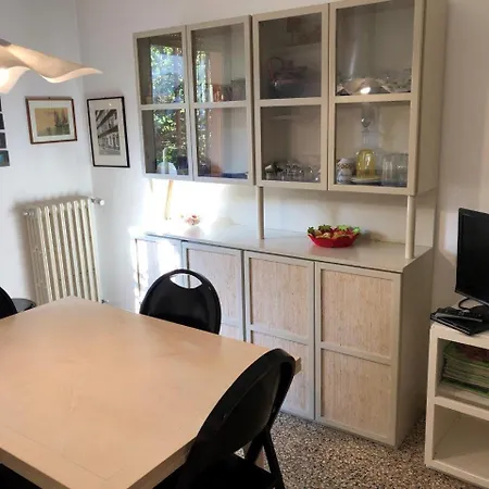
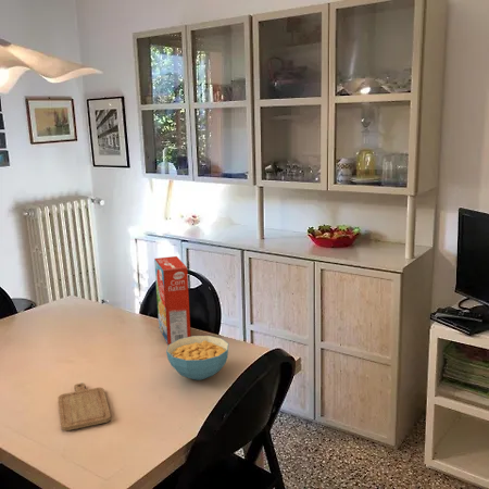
+ chopping board [58,383,112,431]
+ cereal bowl [165,335,230,381]
+ cereal box [153,255,192,346]
